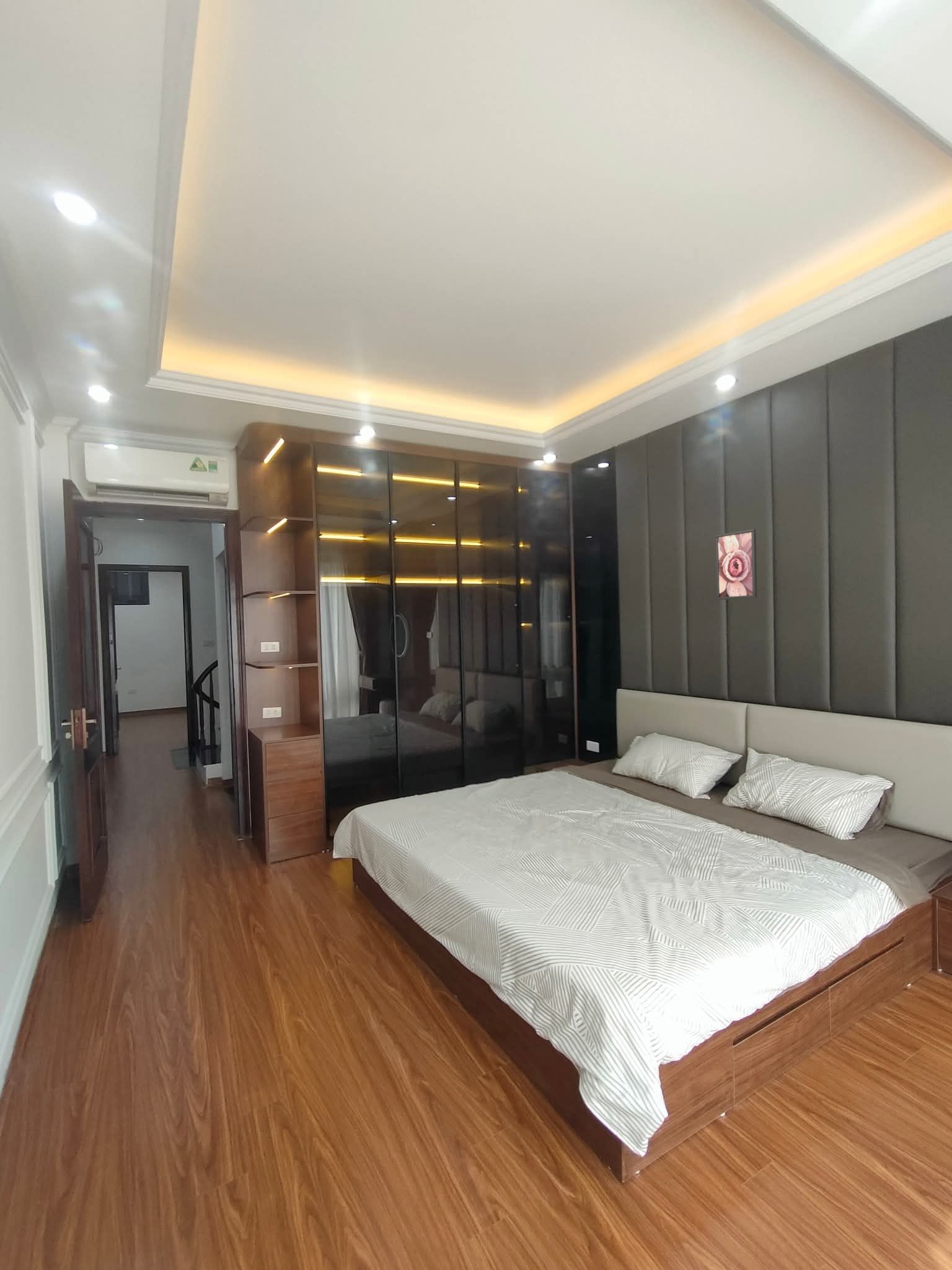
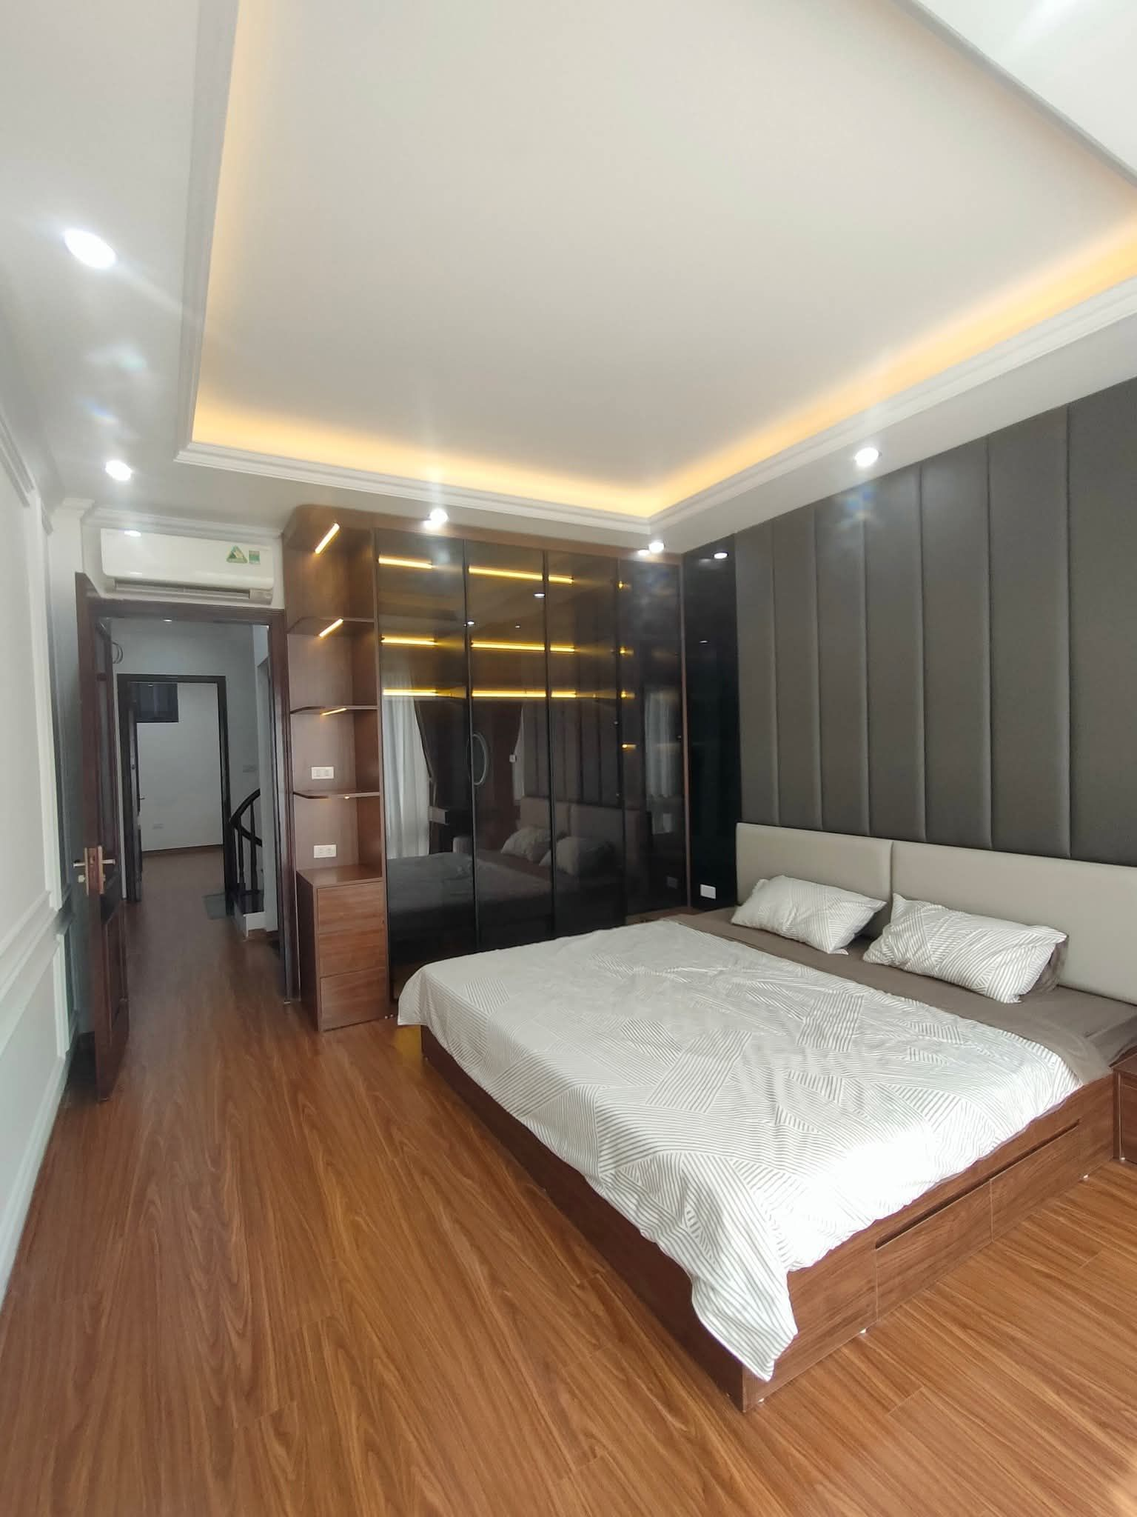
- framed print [715,528,758,600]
